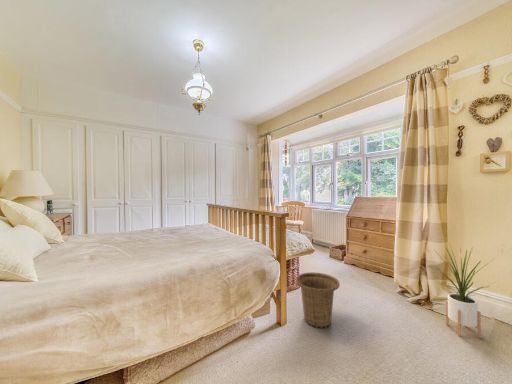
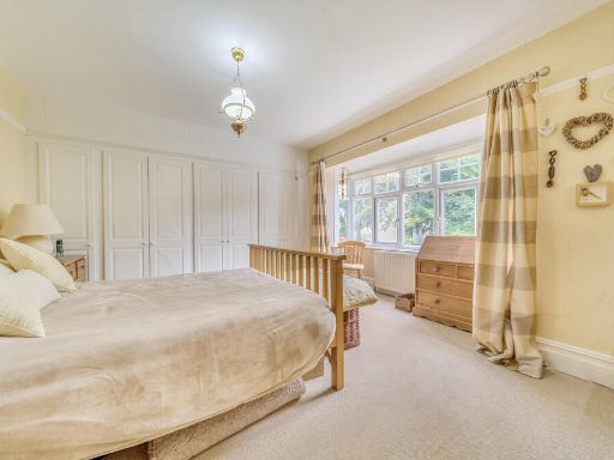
- basket [295,271,341,329]
- house plant [435,243,497,339]
